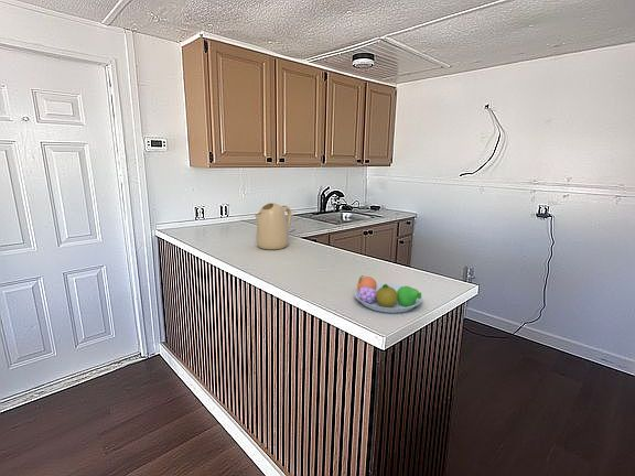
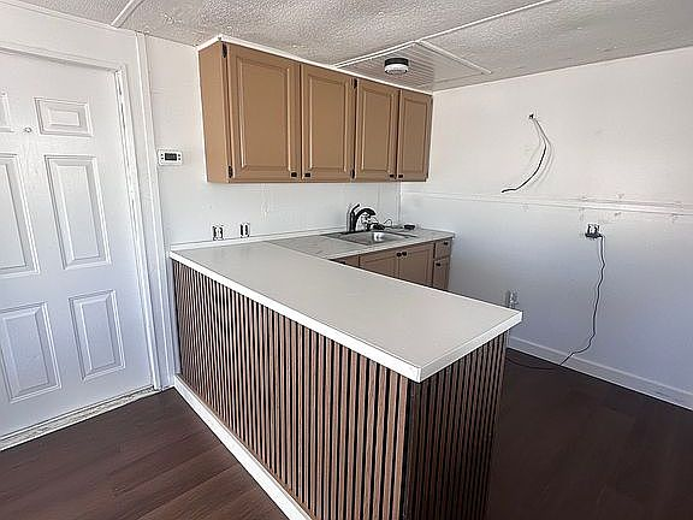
- fruit bowl [353,274,423,314]
- kettle [254,202,293,250]
